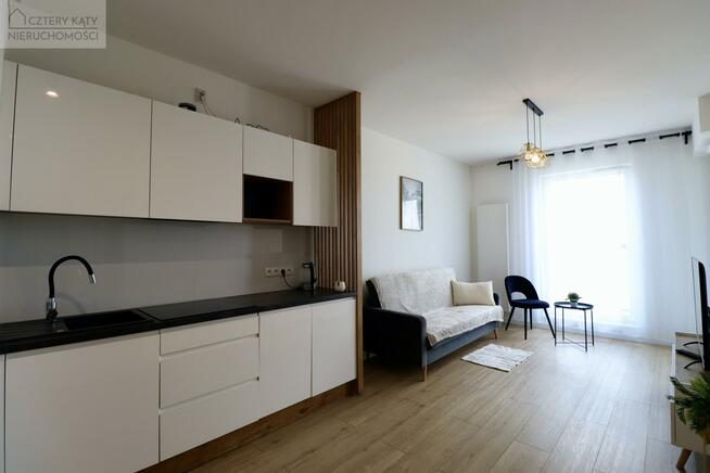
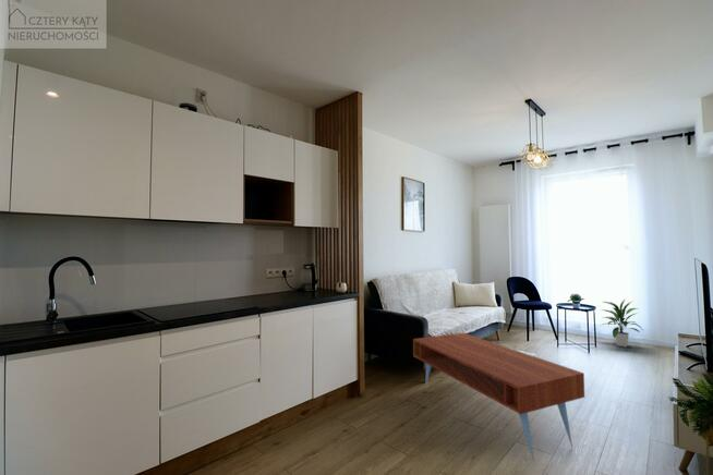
+ coffee table [412,332,585,462]
+ indoor plant [599,297,644,349]
